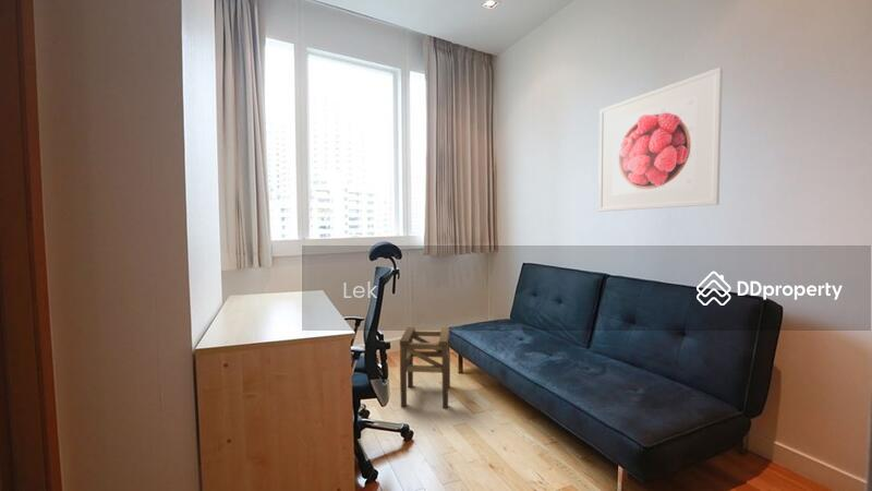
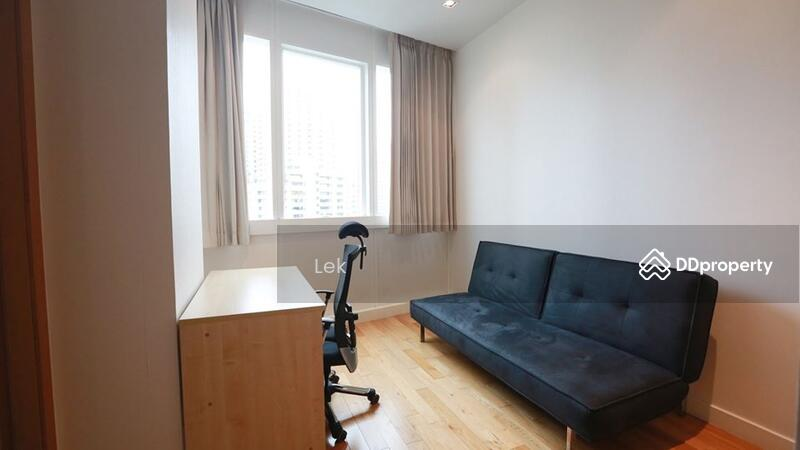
- stool [399,326,451,409]
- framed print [597,67,724,213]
